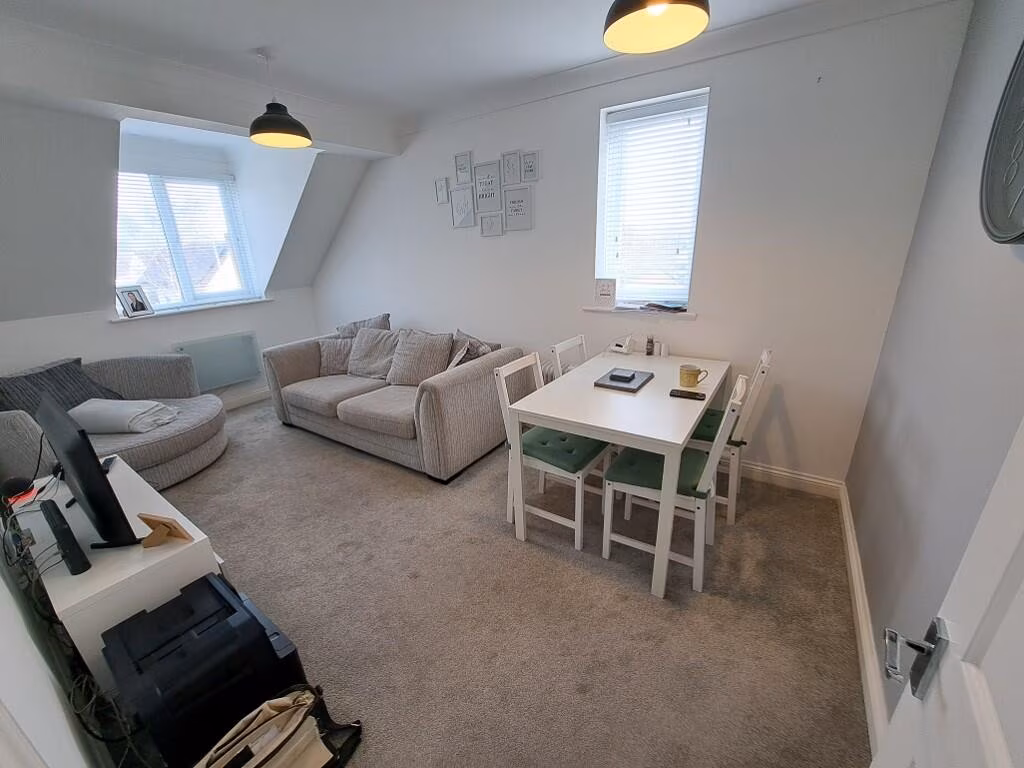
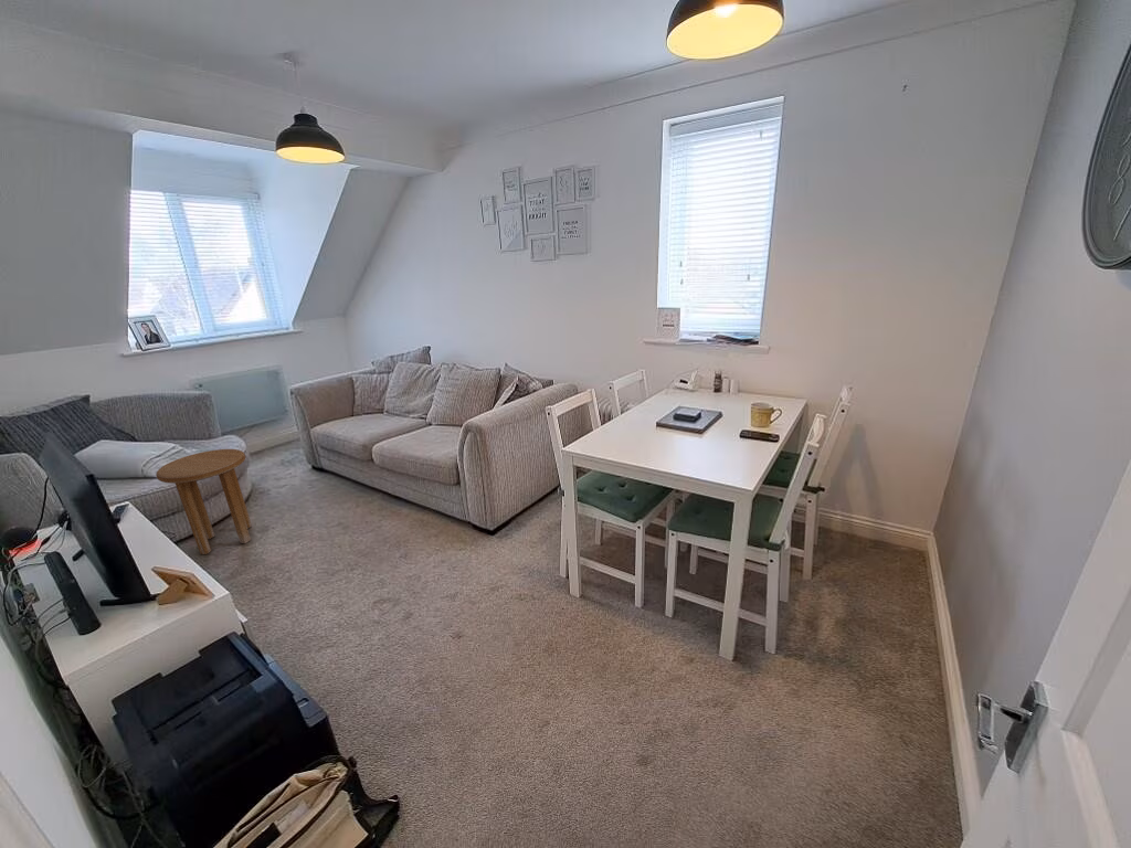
+ side table [155,448,253,555]
